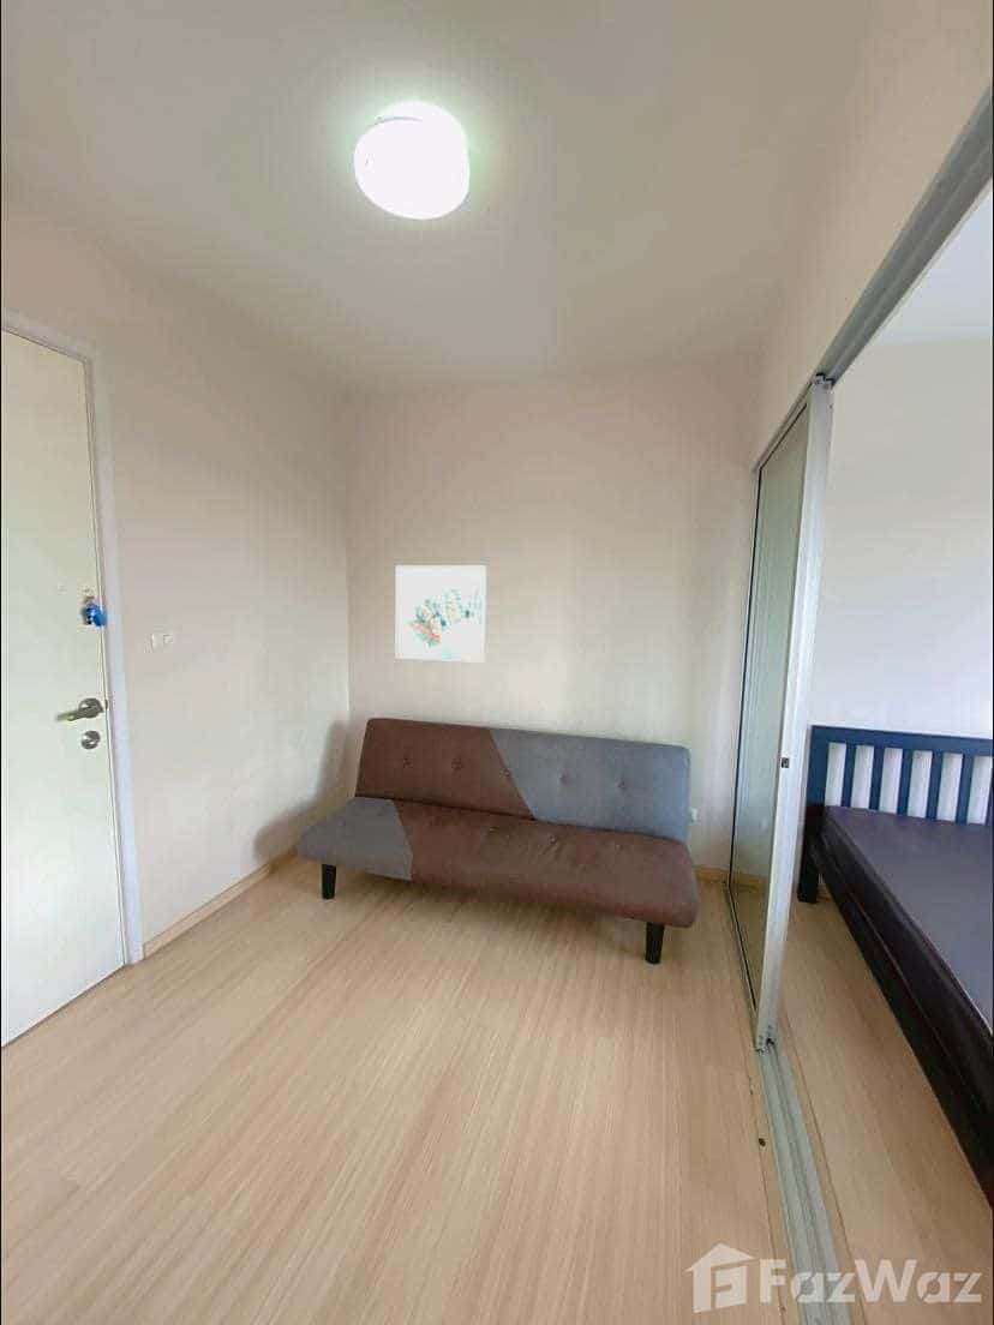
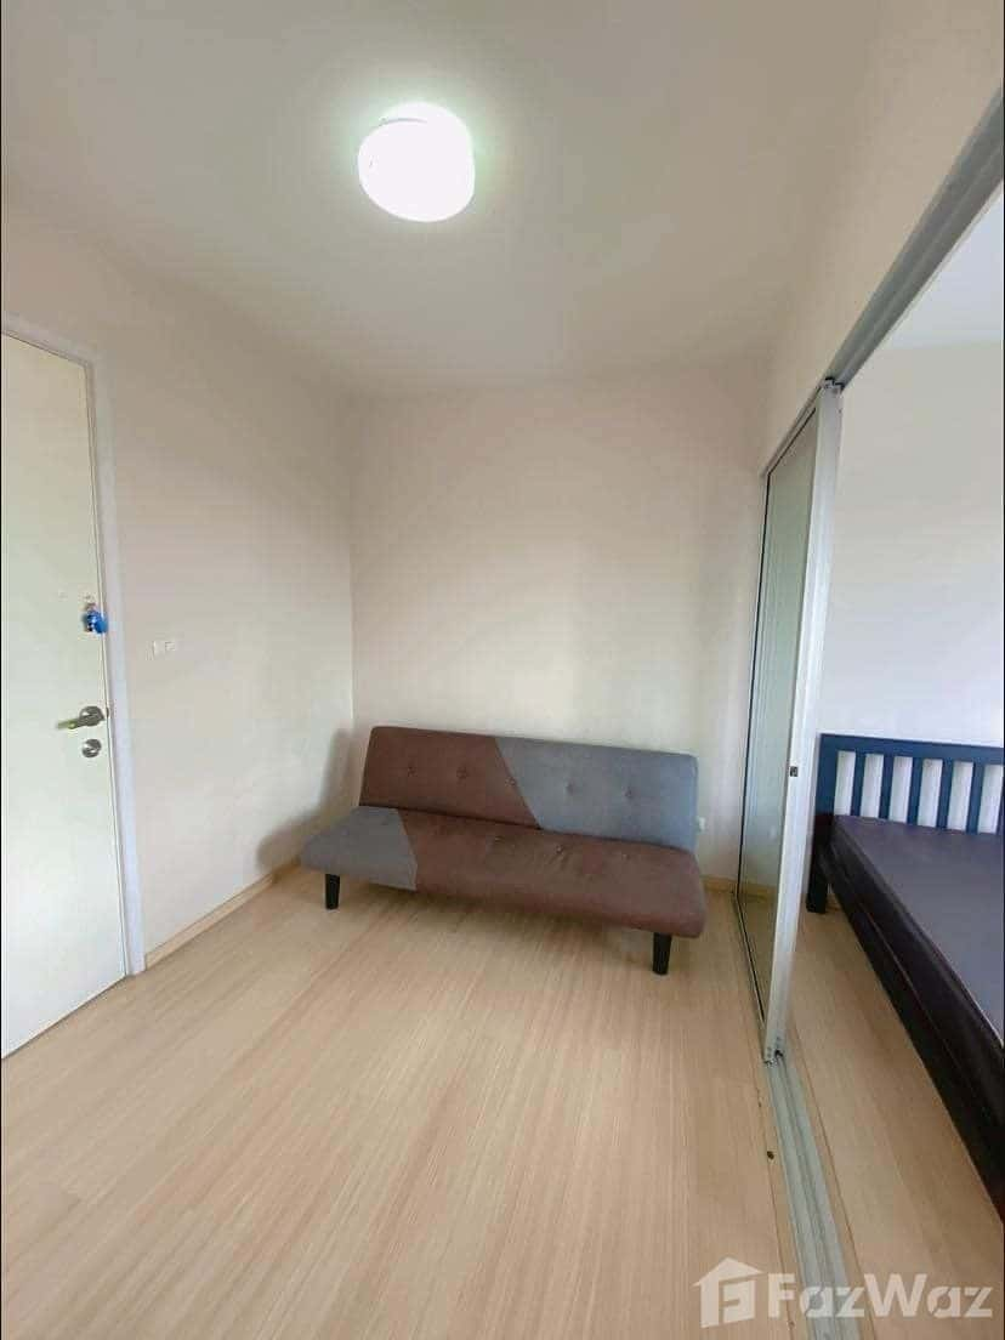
- wall art [395,565,487,664]
